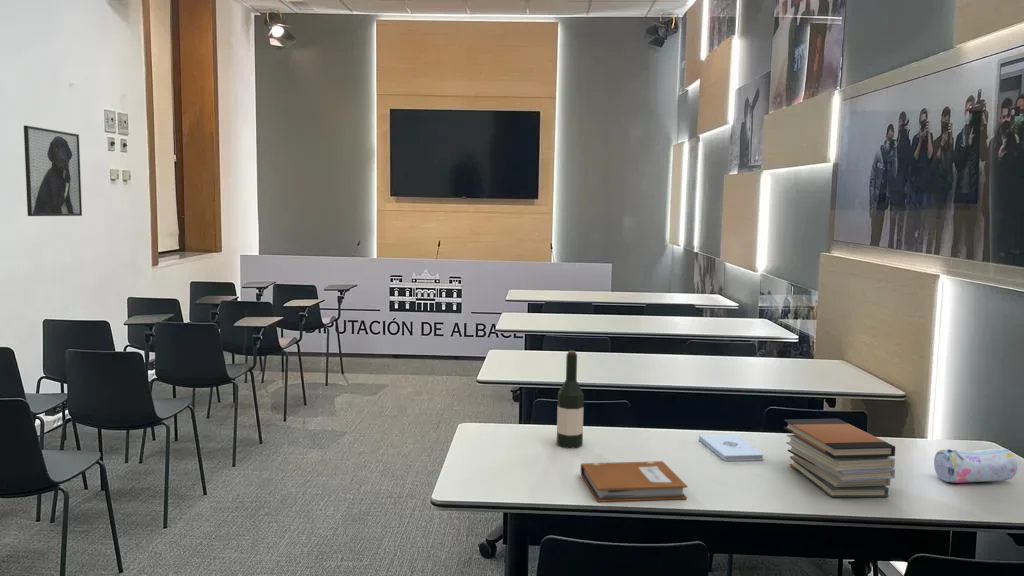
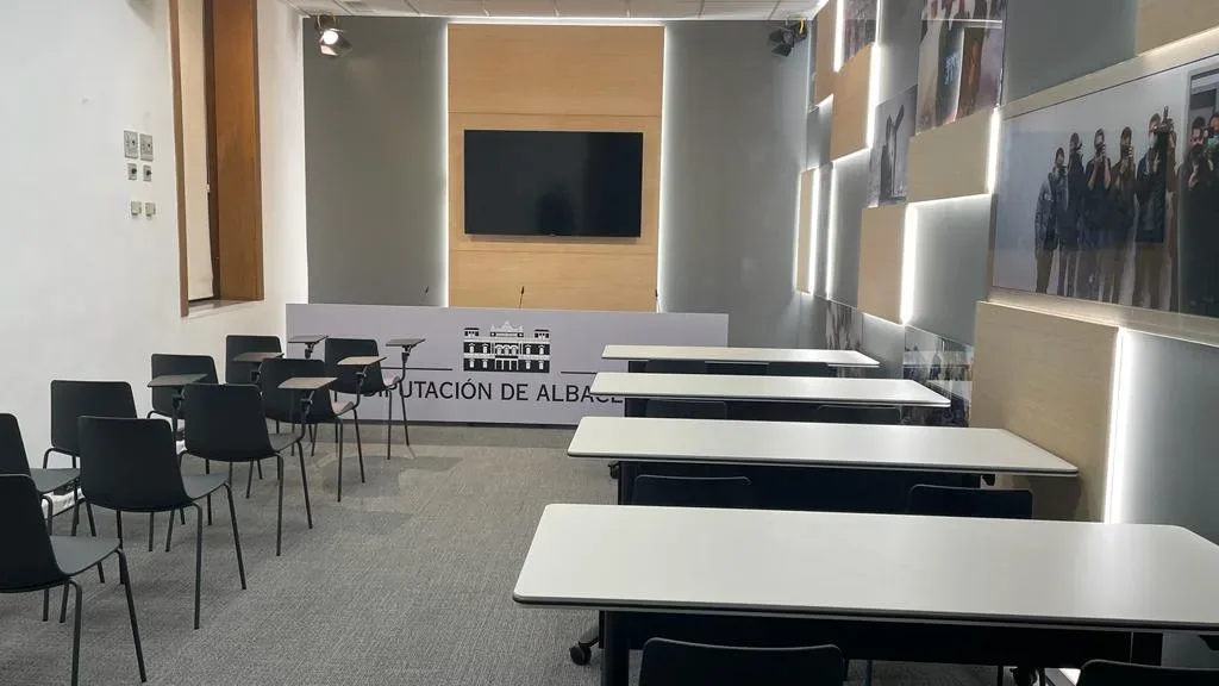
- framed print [23,124,83,217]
- notebook [580,460,688,503]
- wine bottle [556,350,585,449]
- pencil case [933,447,1018,484]
- book stack [783,418,896,498]
- notepad [698,434,764,462]
